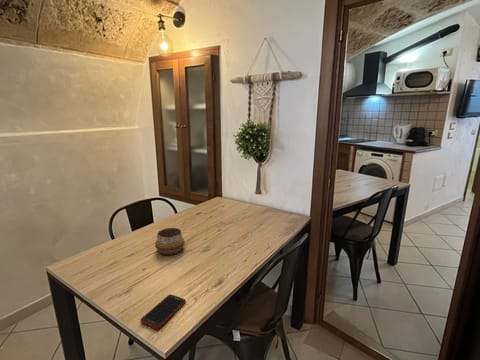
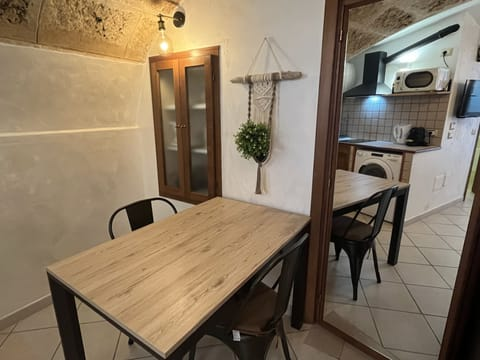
- cell phone [140,293,187,330]
- decorative bowl [154,227,185,256]
